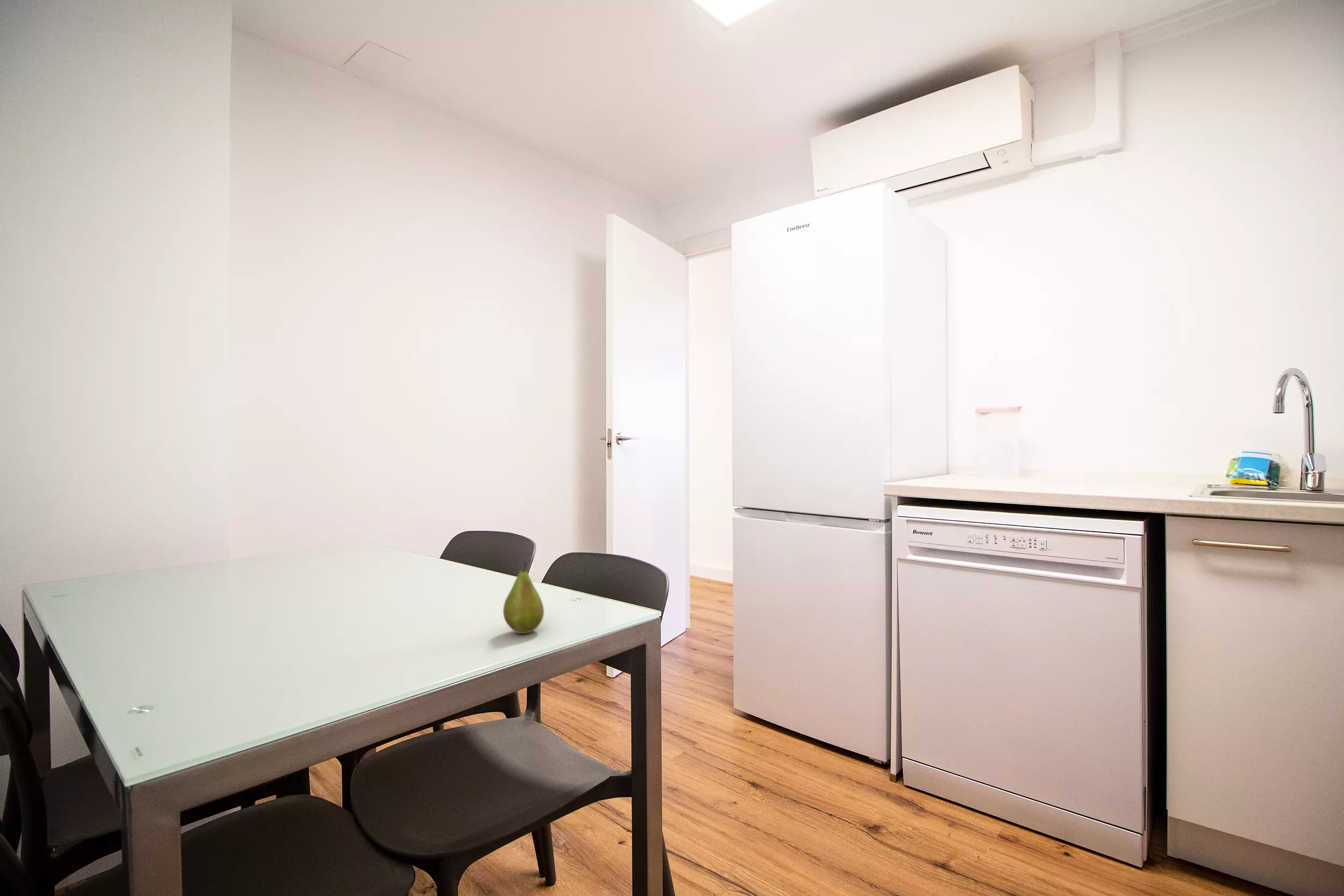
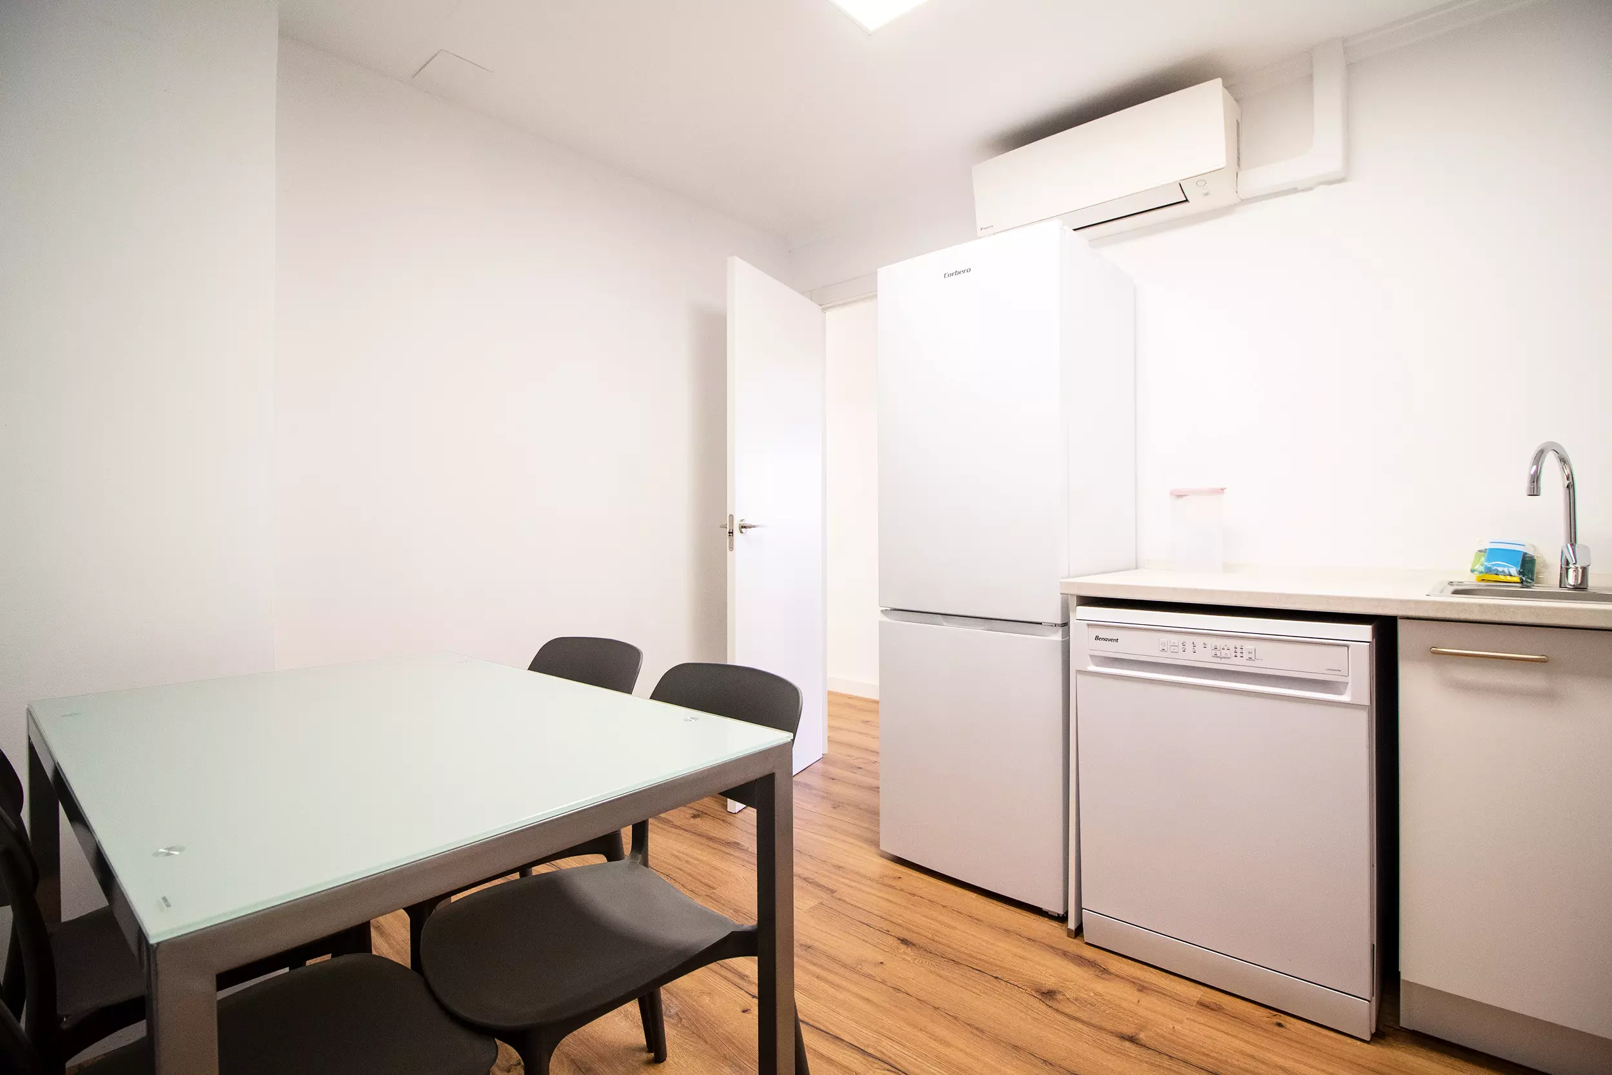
- fruit [503,562,545,634]
